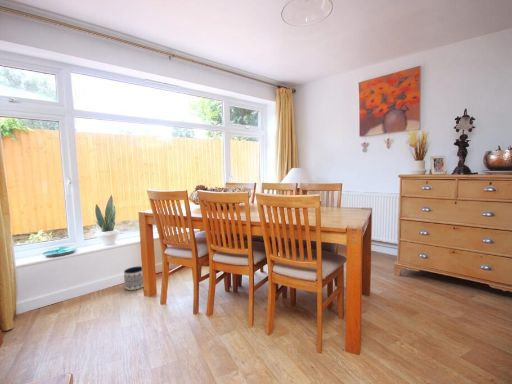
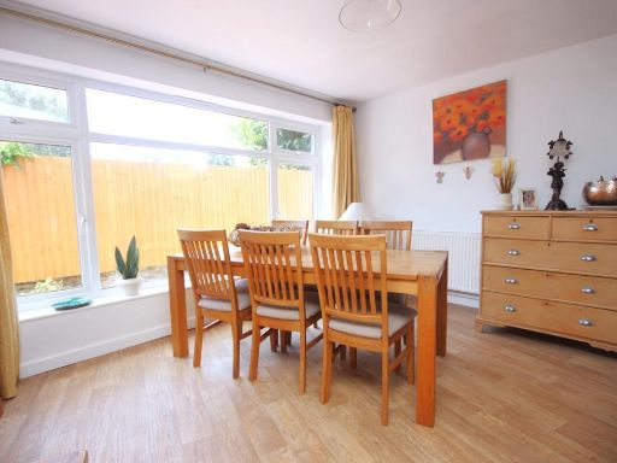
- planter [123,265,144,291]
